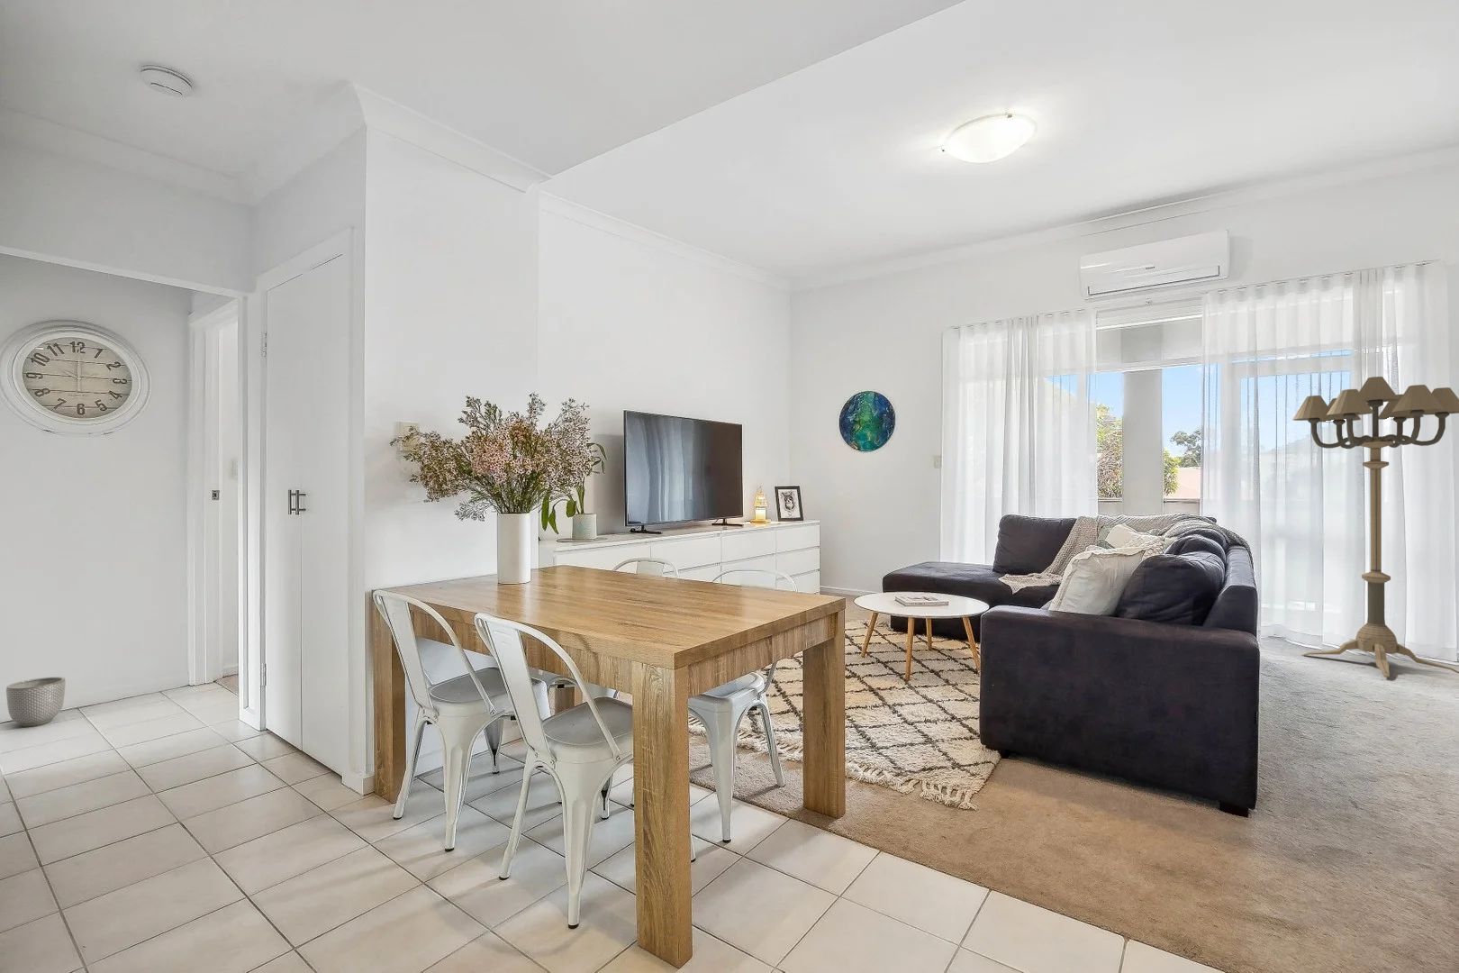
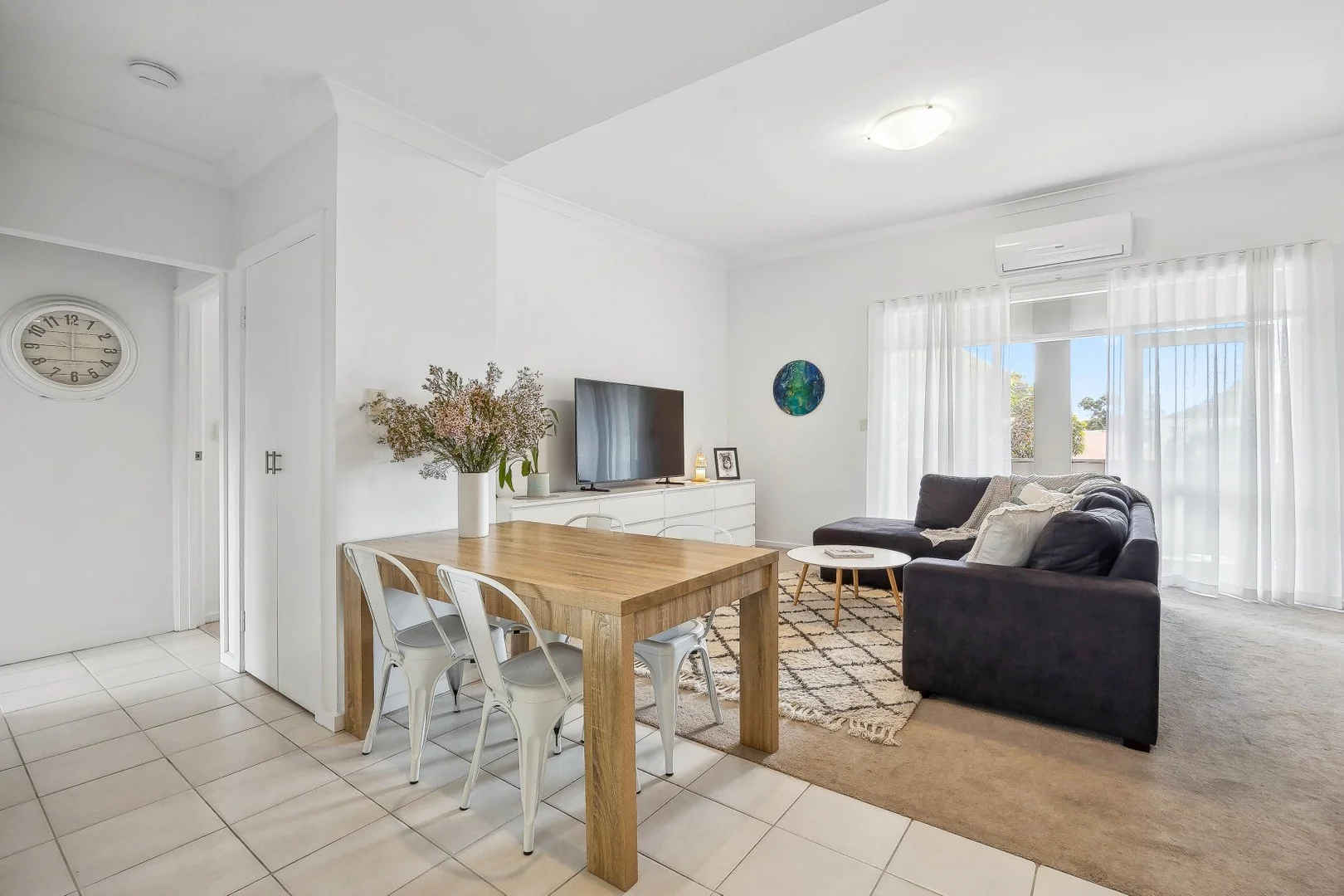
- planter [5,675,66,728]
- floor lamp [1292,376,1459,679]
